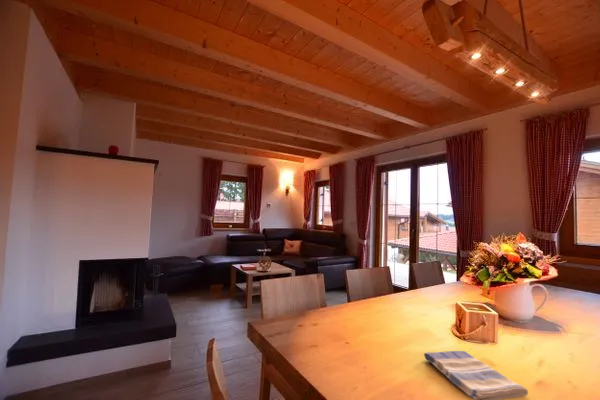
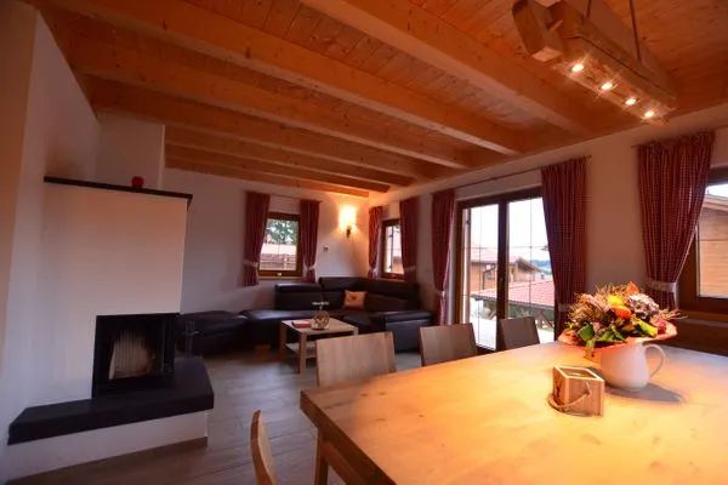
- dish towel [423,350,529,400]
